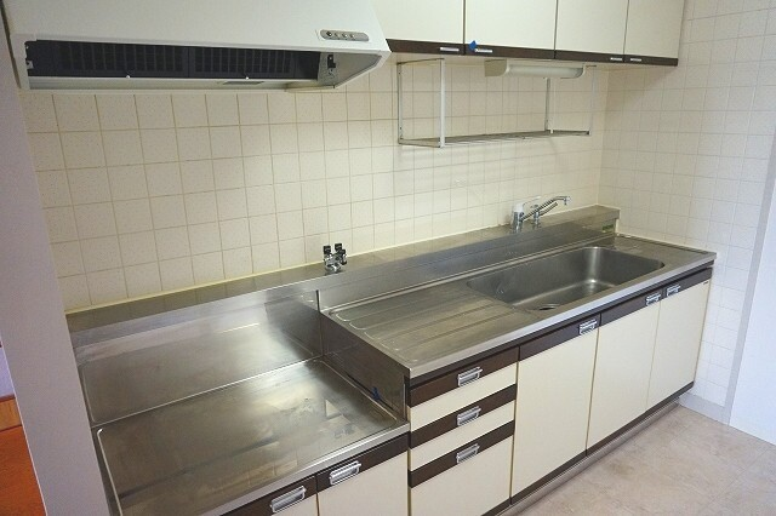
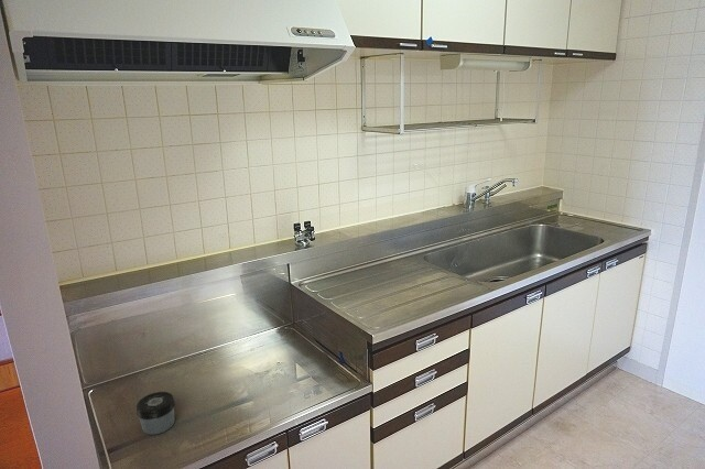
+ jar [135,391,176,436]
